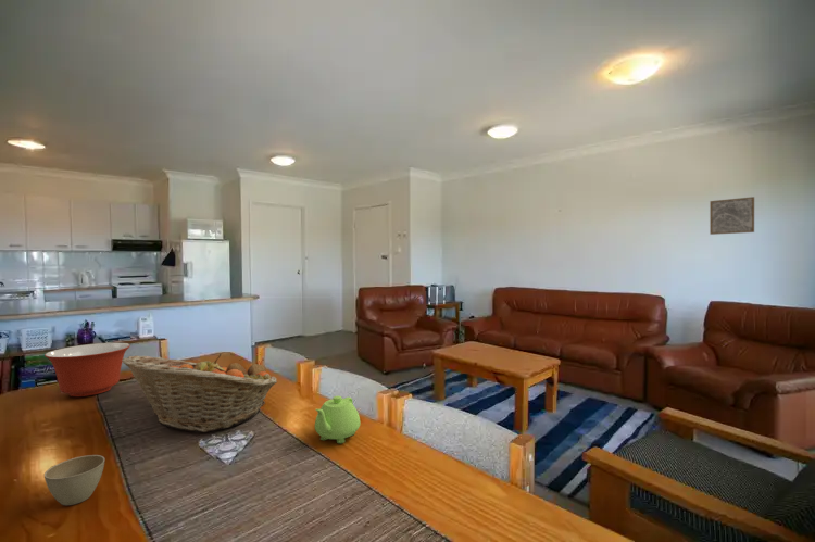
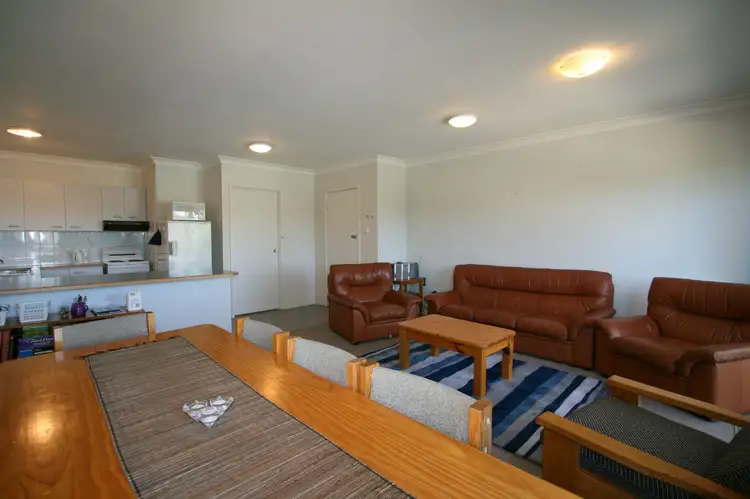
- wall art [709,196,755,236]
- fruit basket [122,353,278,433]
- flower pot [43,454,105,506]
- mixing bowl [43,342,131,398]
- teapot [314,395,361,444]
